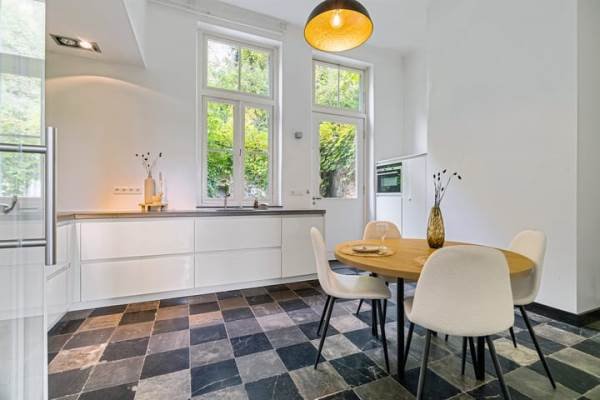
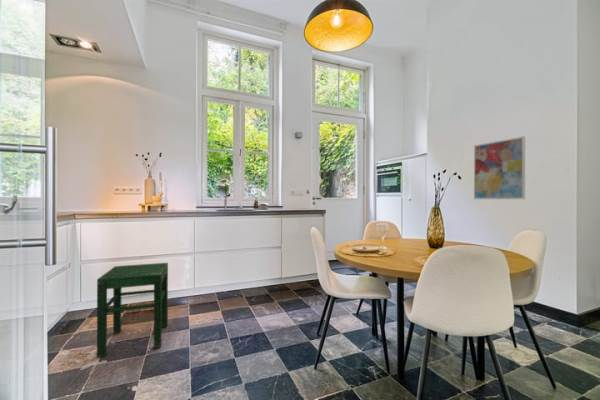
+ wall art [473,135,526,200]
+ stool [96,262,169,359]
